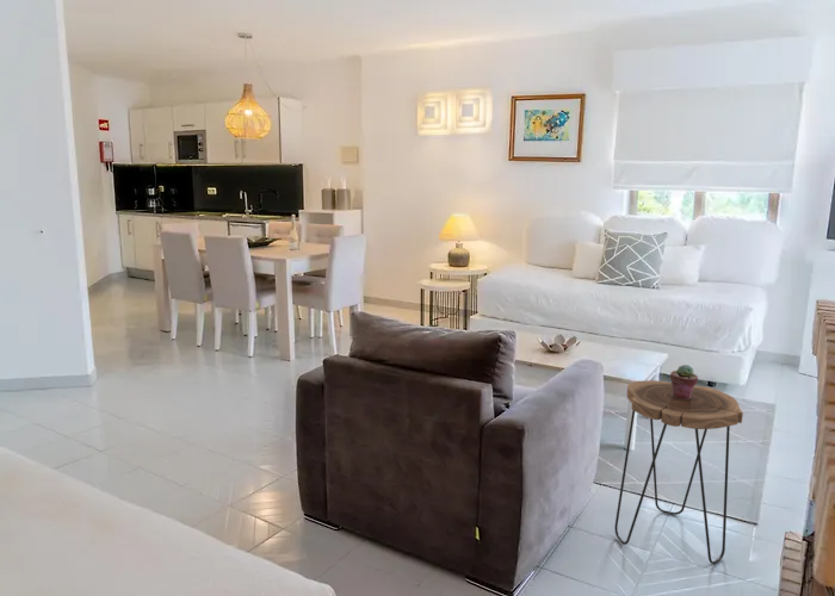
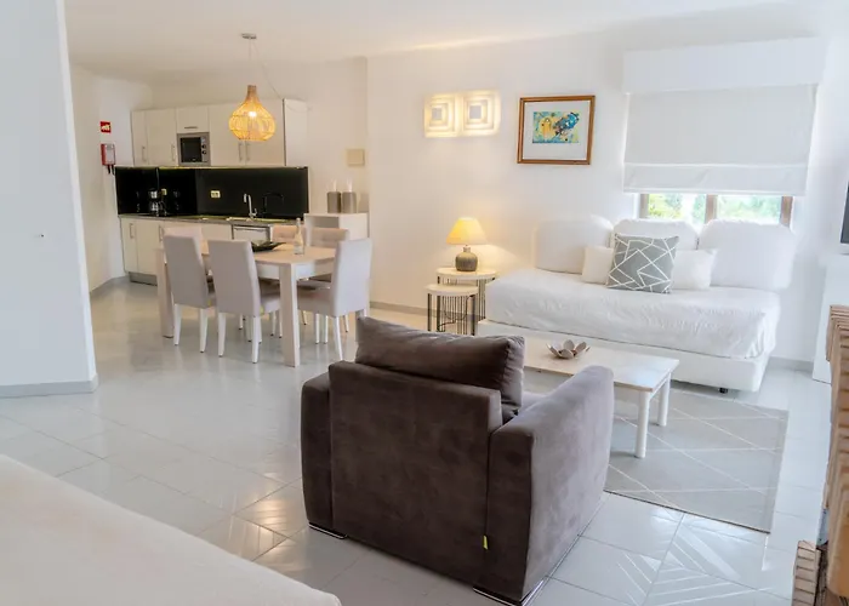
- side table [614,379,744,565]
- potted succulent [669,364,699,399]
